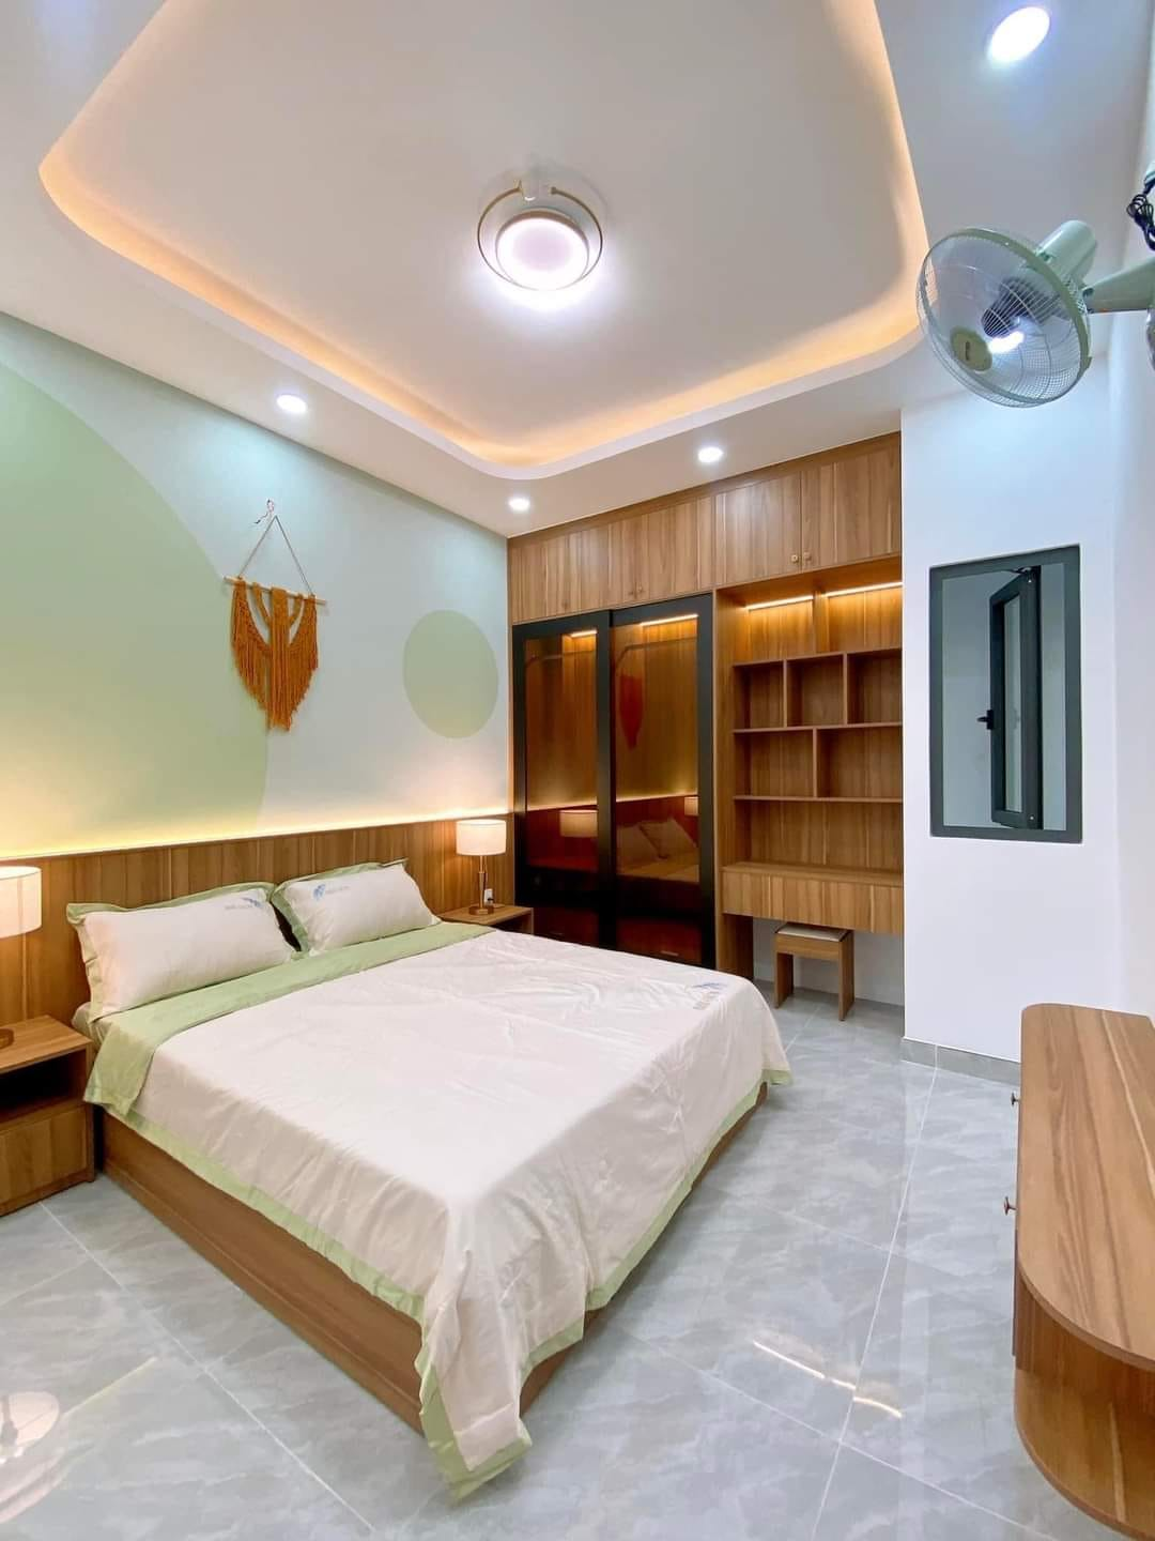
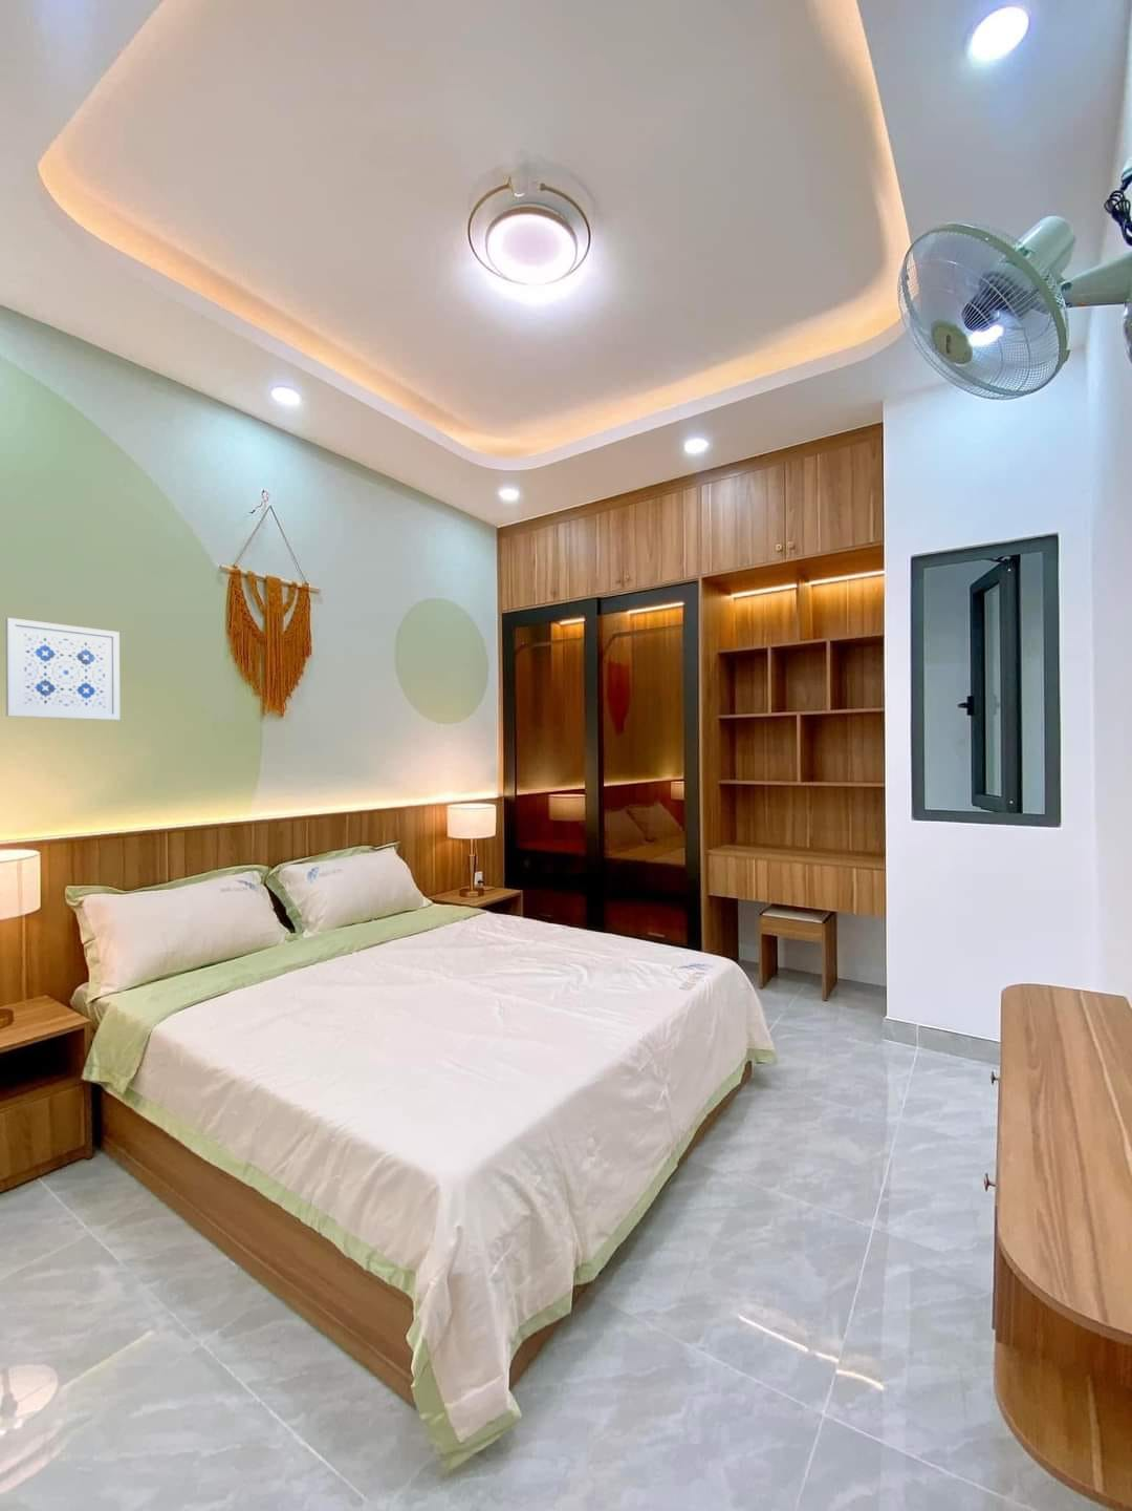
+ wall art [5,617,120,721]
